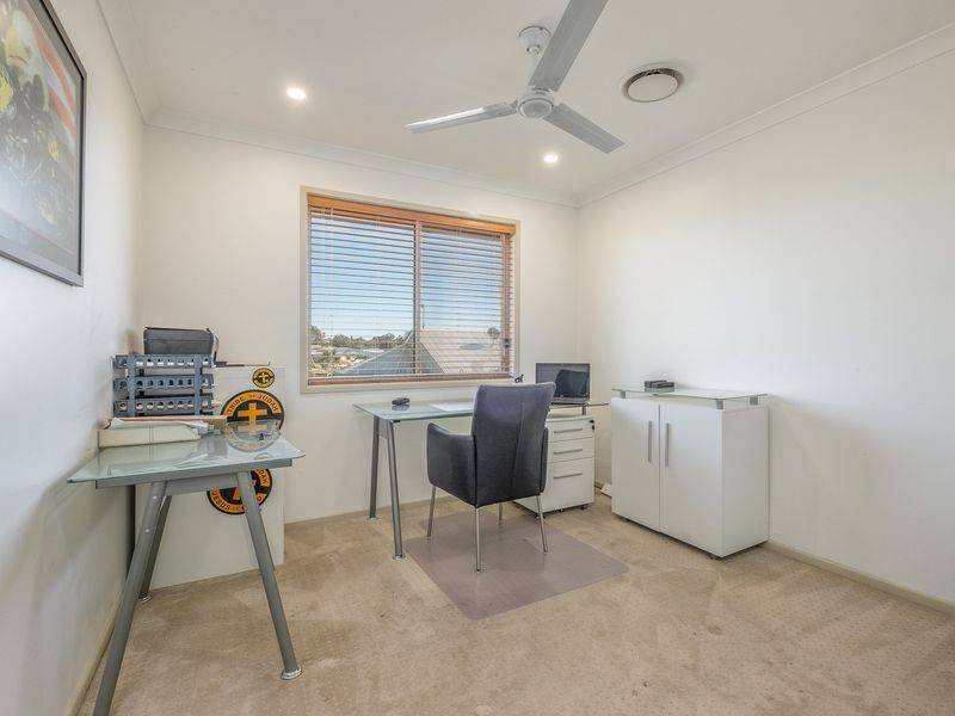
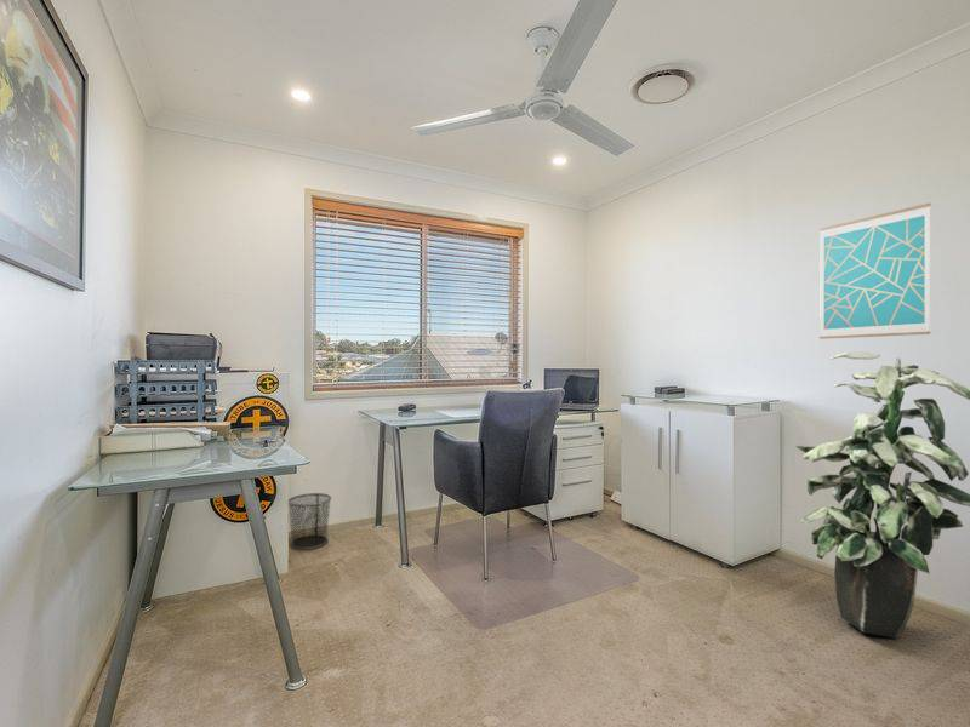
+ waste bin [287,492,332,551]
+ wall art [818,202,931,340]
+ indoor plant [795,350,970,640]
